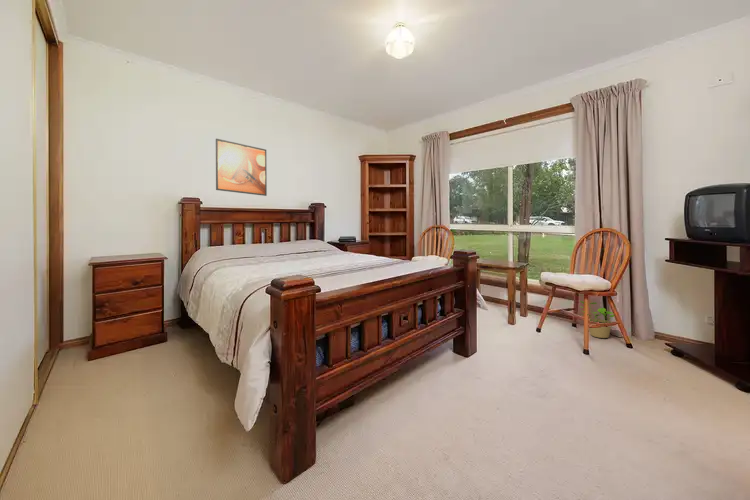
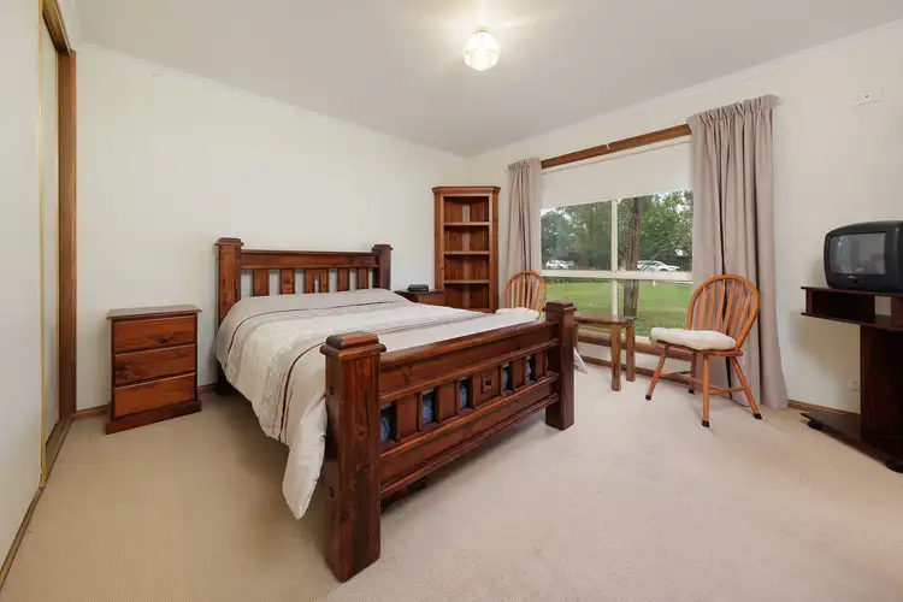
- potted plant [579,300,615,339]
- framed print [215,138,268,197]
